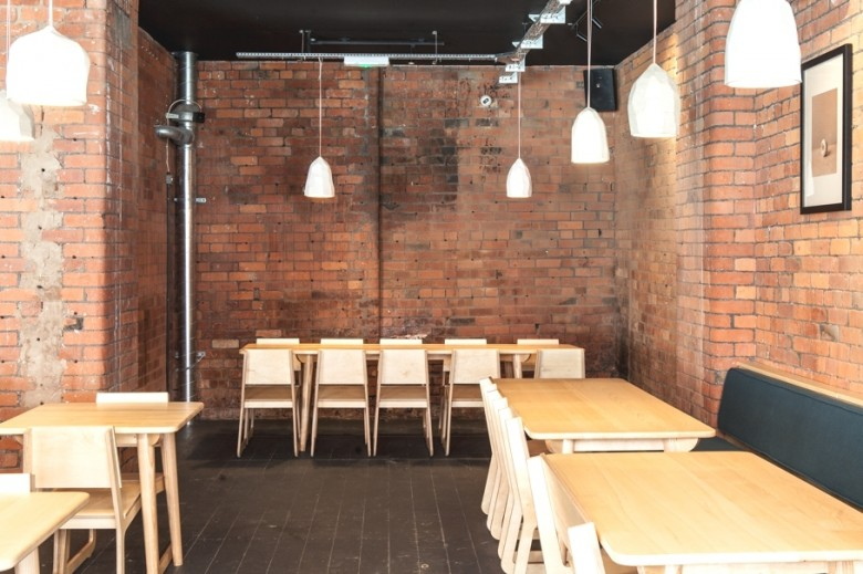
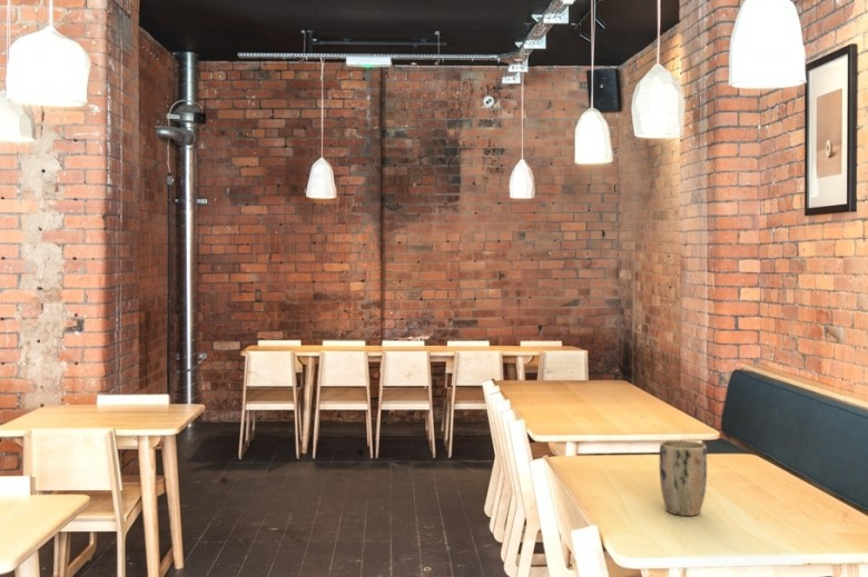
+ plant pot [658,439,708,517]
